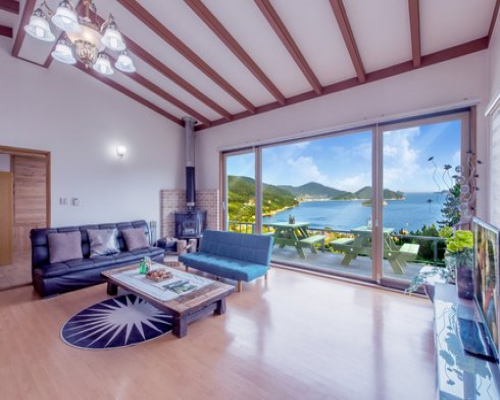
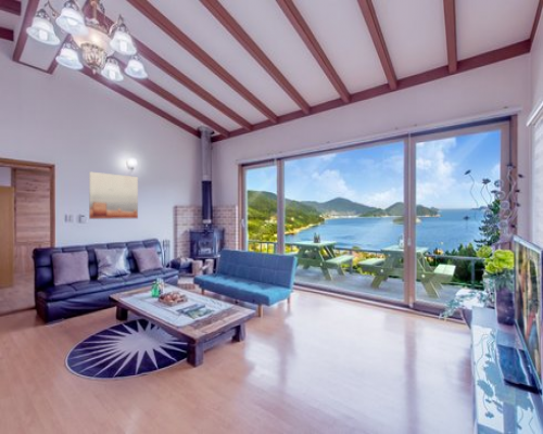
+ wall art [88,170,139,220]
